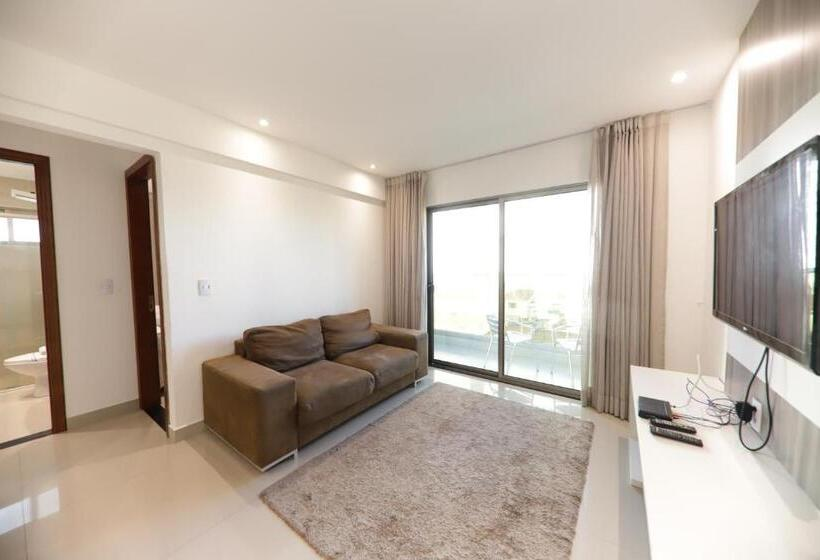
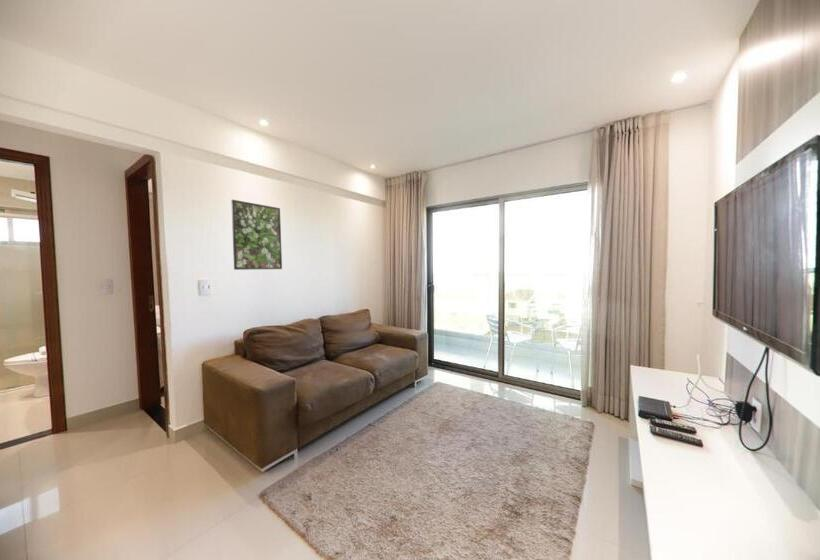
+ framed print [230,199,283,271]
